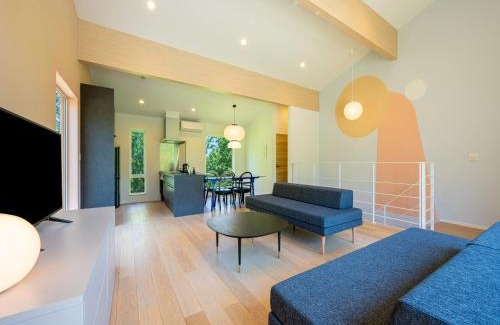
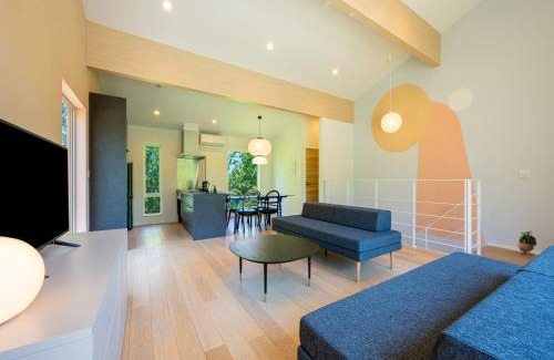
+ potted plant [516,230,537,257]
